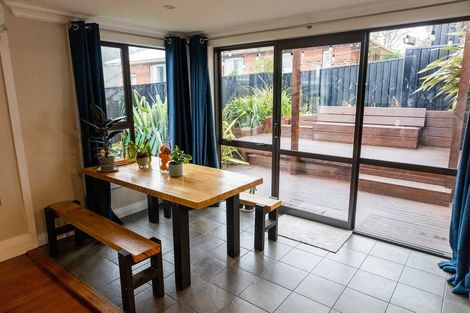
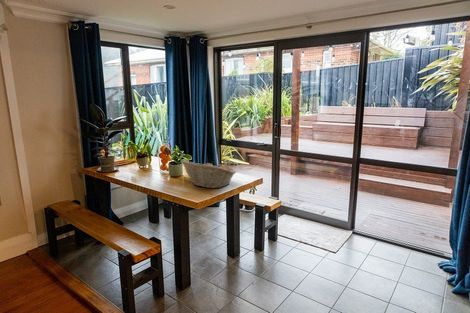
+ fruit basket [179,159,237,189]
